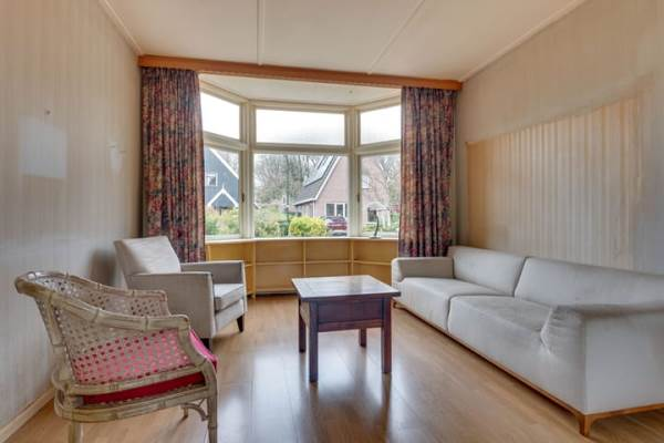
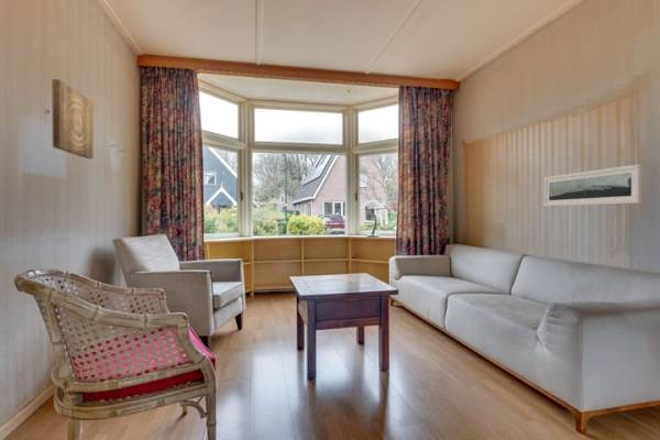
+ wall art [51,78,95,160]
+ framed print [543,163,642,208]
